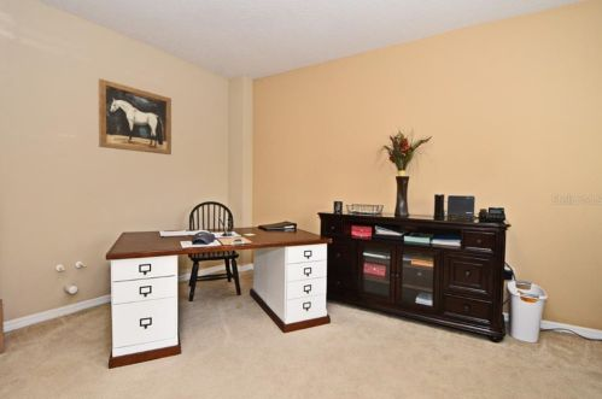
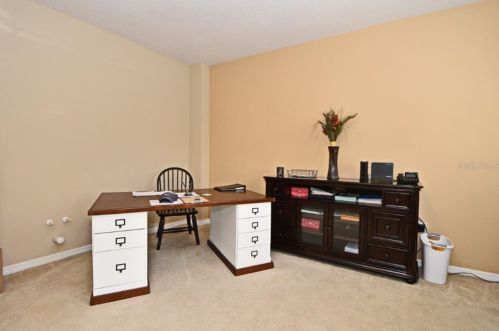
- wall art [98,77,173,156]
